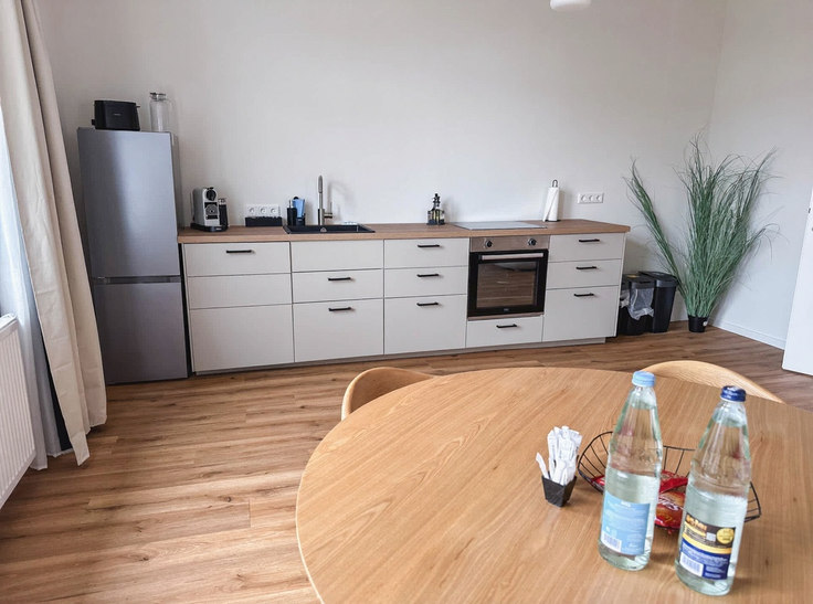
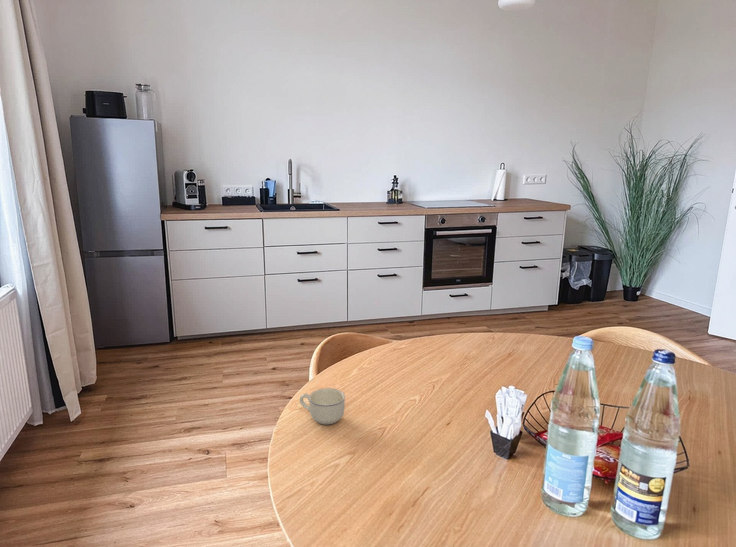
+ cup [299,387,346,426]
